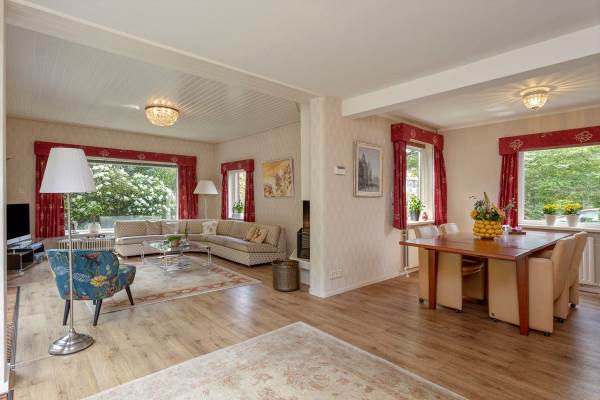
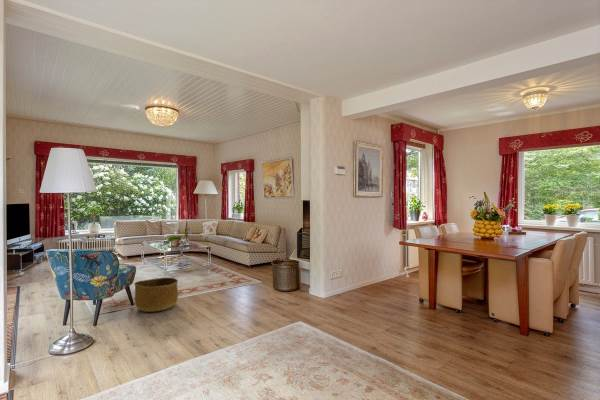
+ basket [133,277,179,313]
